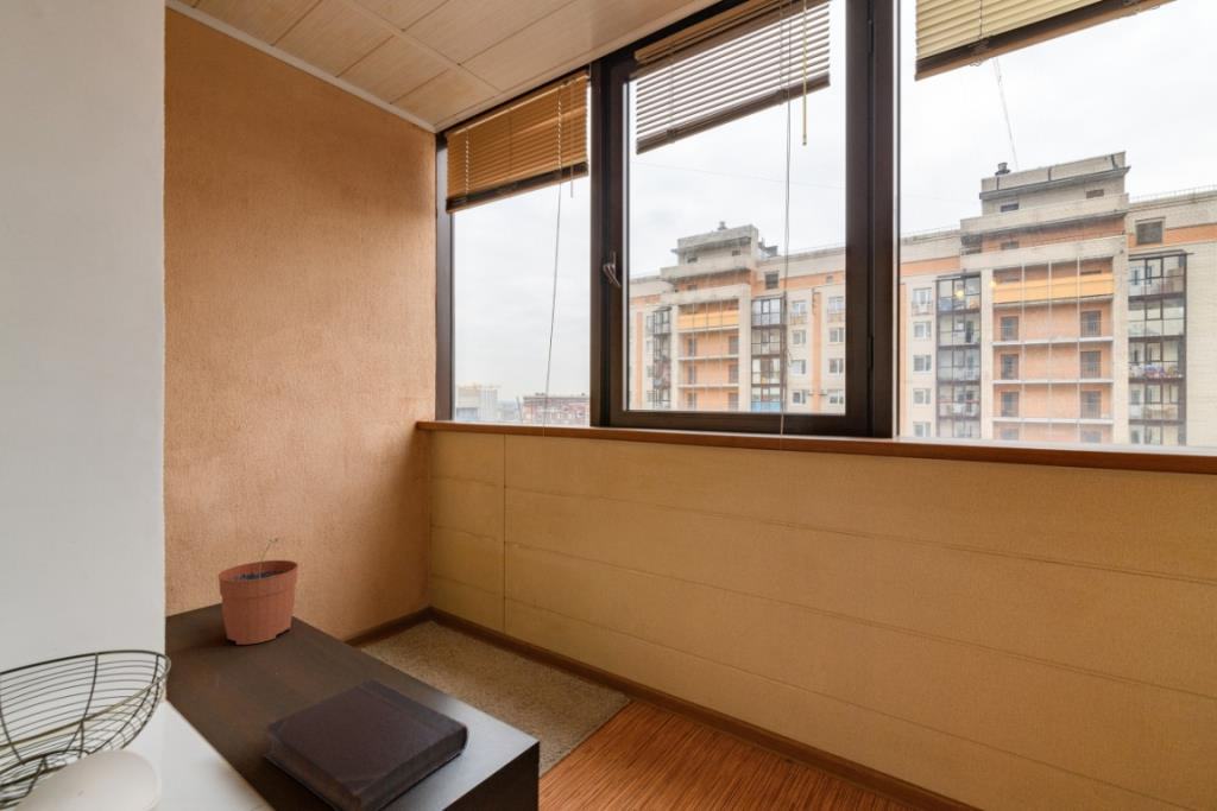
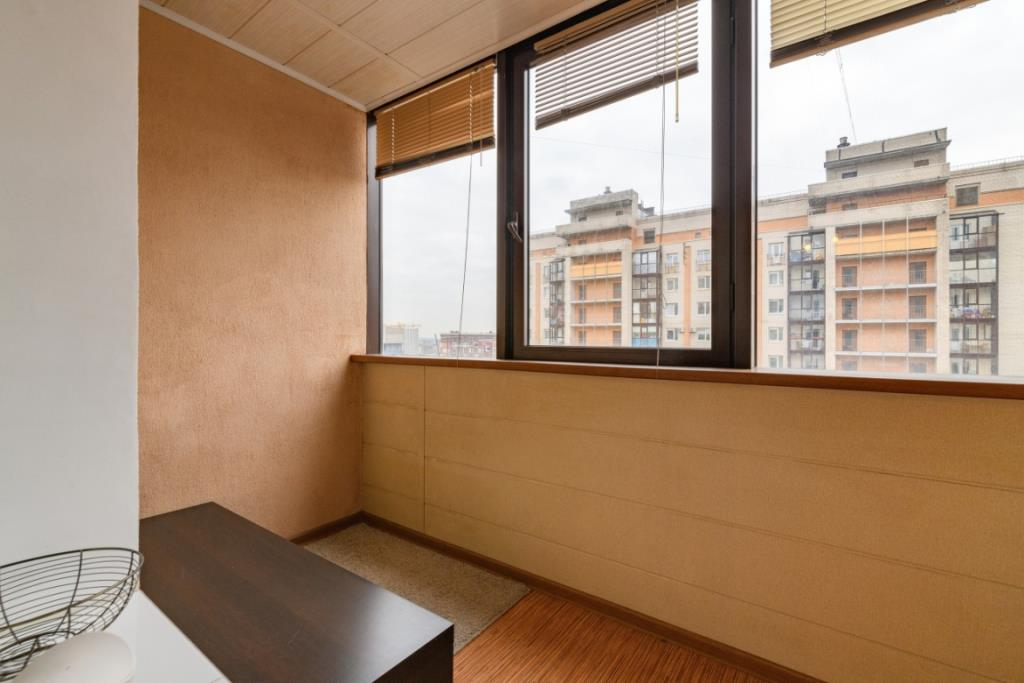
- book [263,677,469,811]
- plant pot [216,537,299,646]
